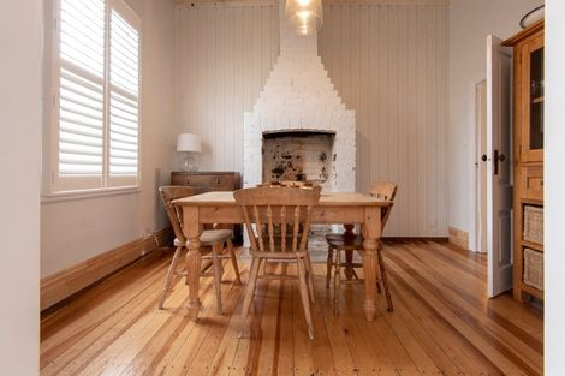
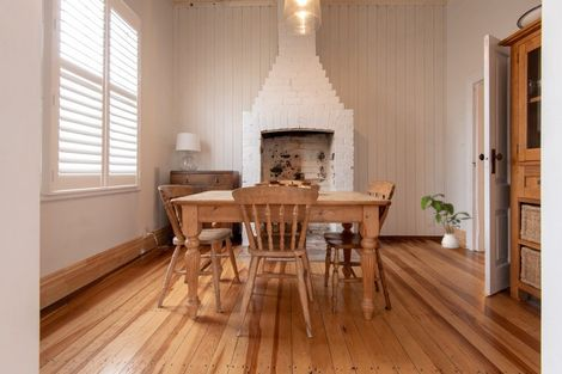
+ house plant [420,192,474,250]
